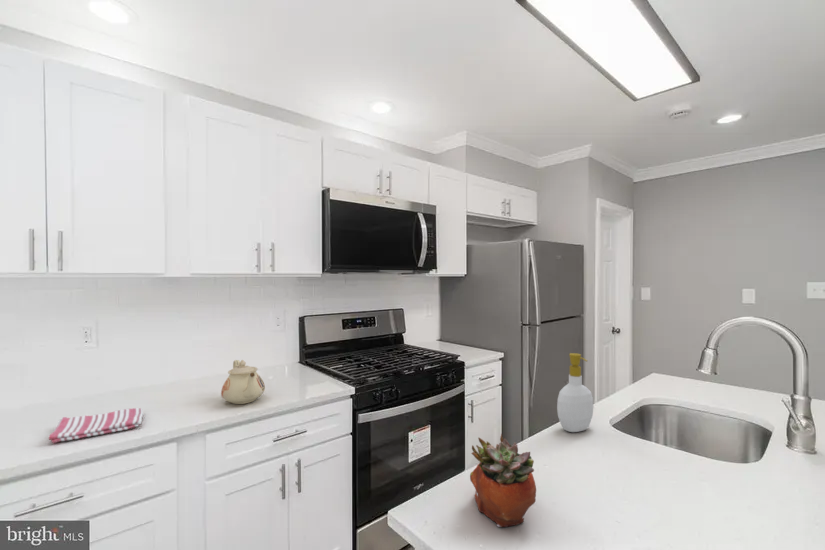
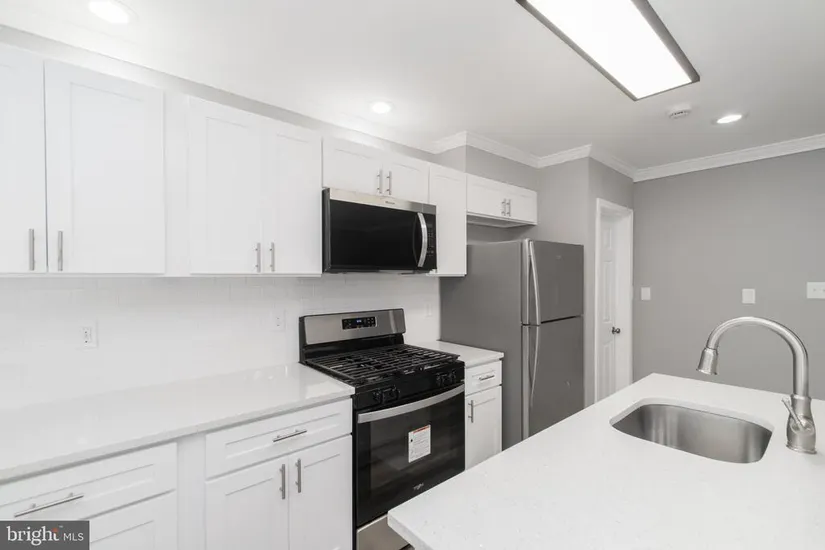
- dish towel [48,407,144,444]
- succulent planter [469,433,537,528]
- teapot [220,359,266,405]
- soap bottle [556,352,594,433]
